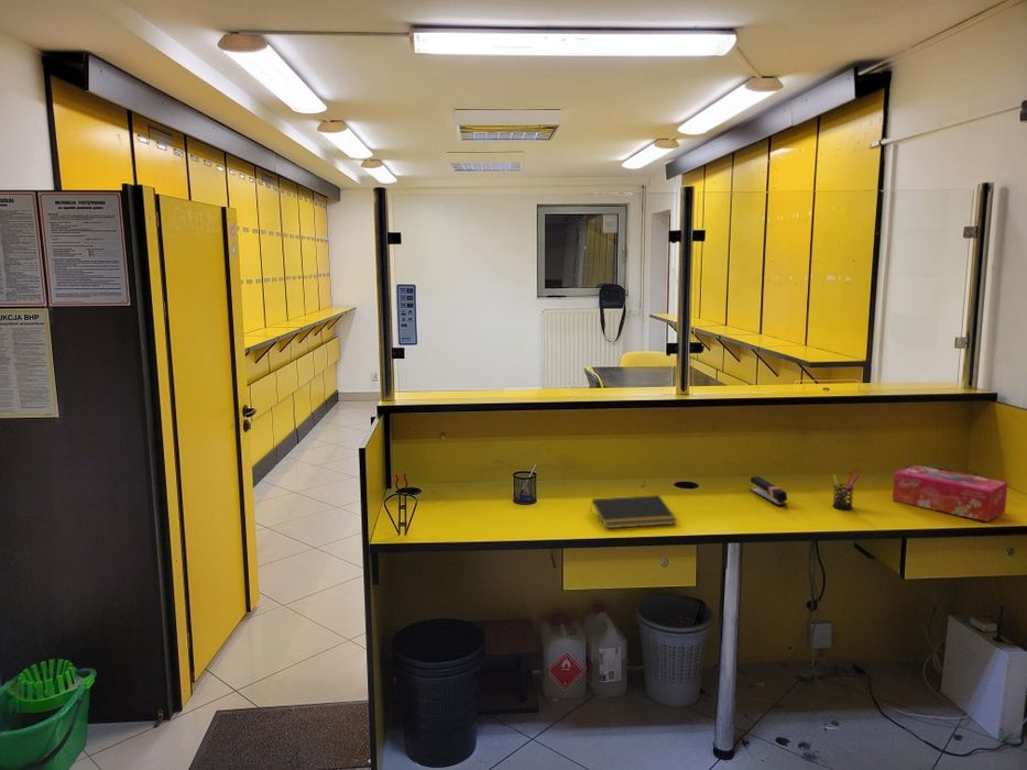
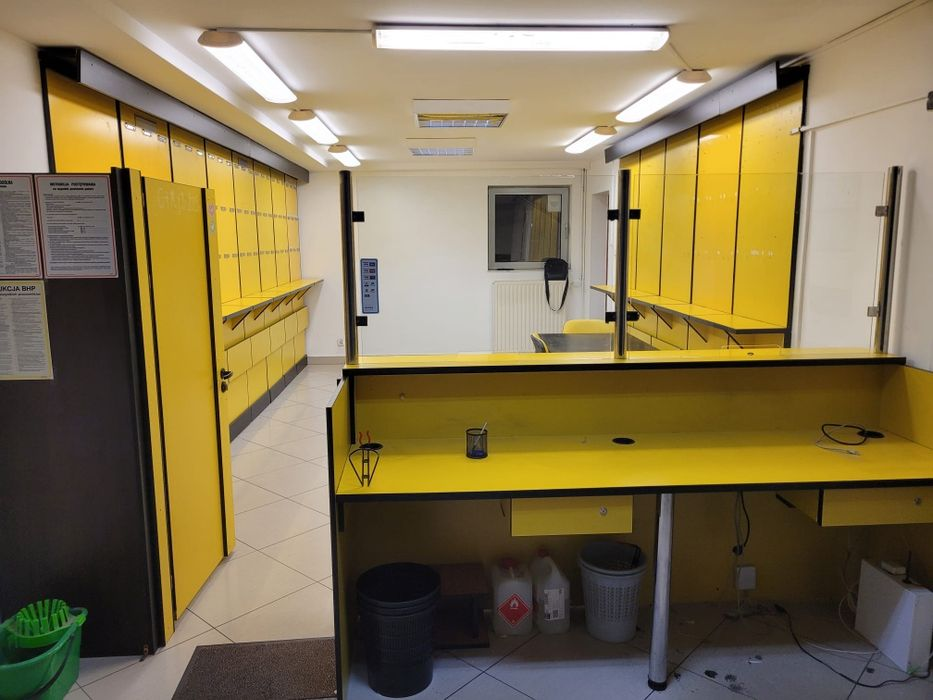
- tissue box [892,464,1009,522]
- notepad [589,494,678,529]
- stapler [749,475,788,507]
- pen holder [831,469,861,510]
